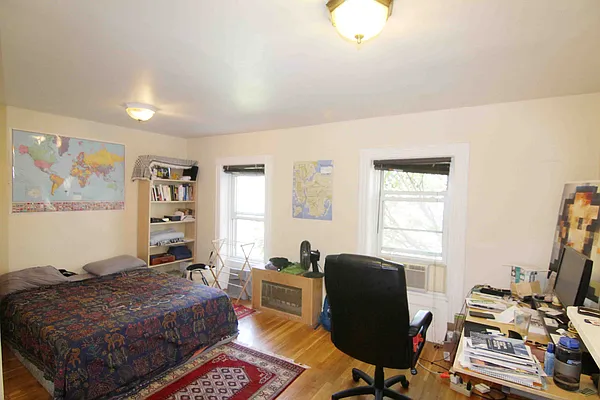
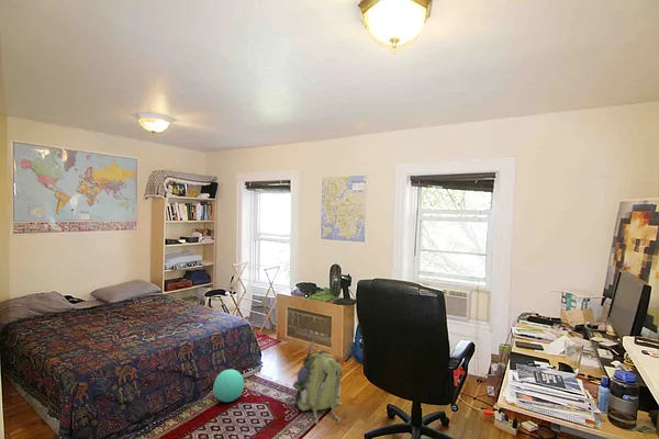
+ backpack [292,338,344,427]
+ ball [212,368,245,403]
